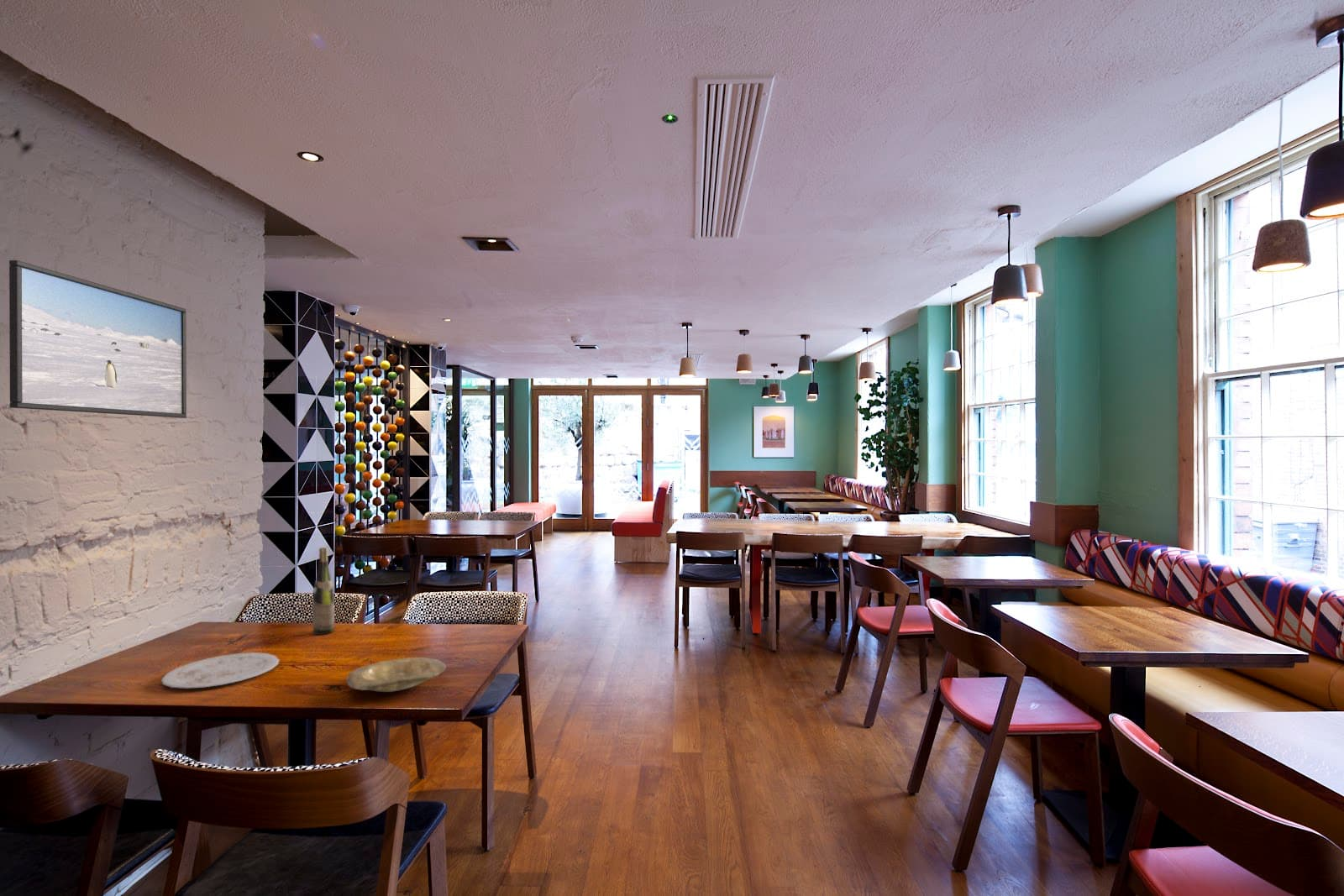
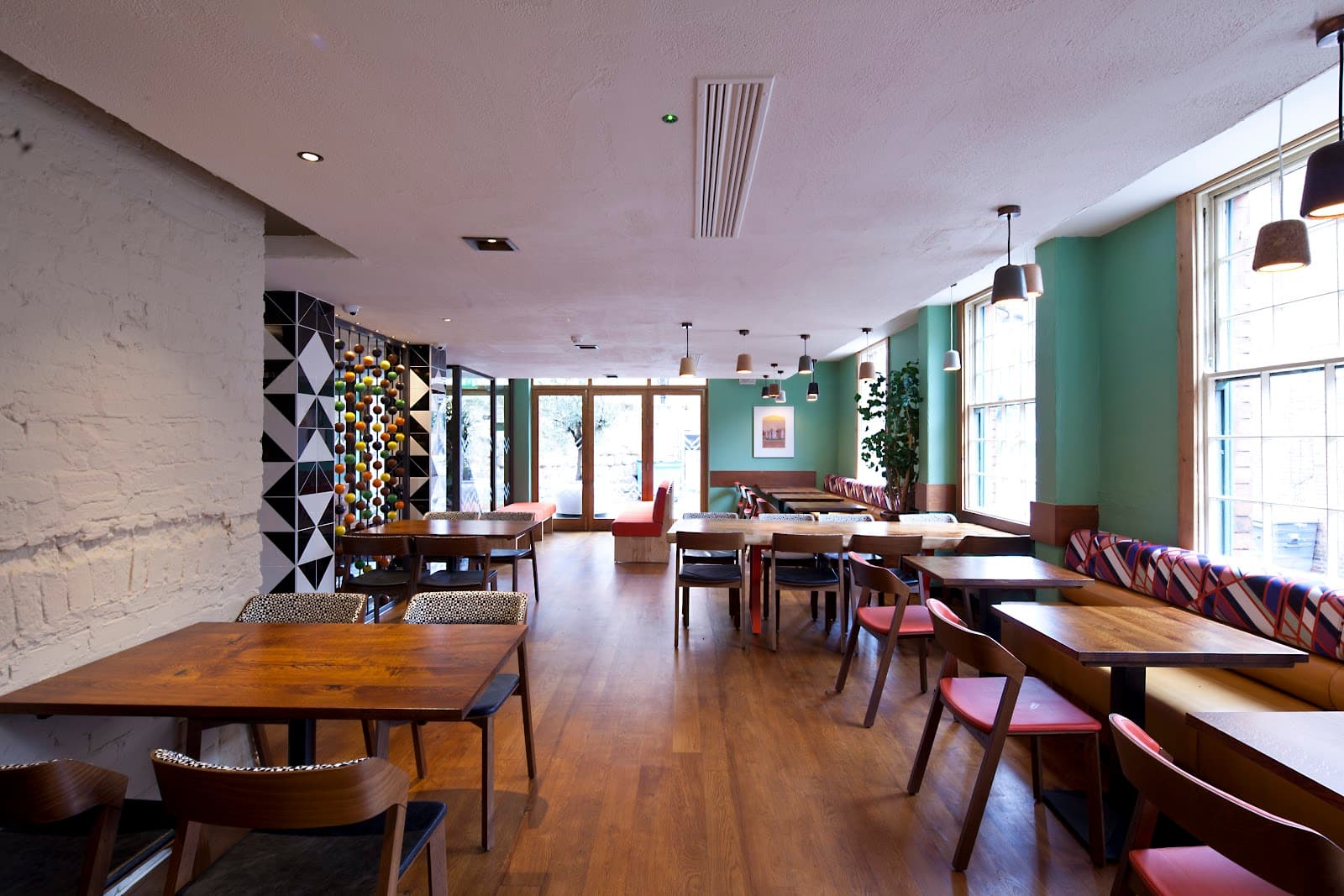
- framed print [8,259,187,419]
- plate [346,657,447,693]
- plate [160,652,281,689]
- wine bottle [312,547,335,636]
